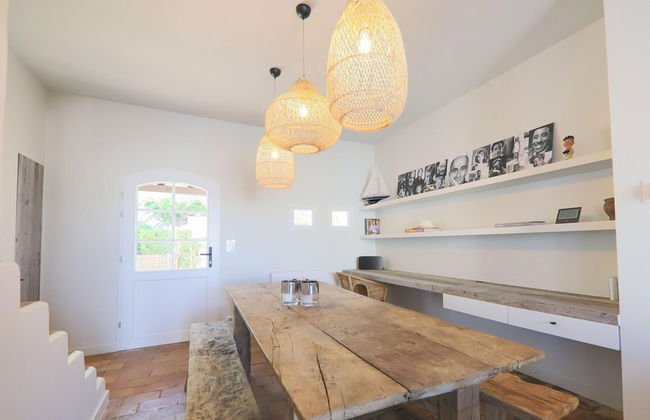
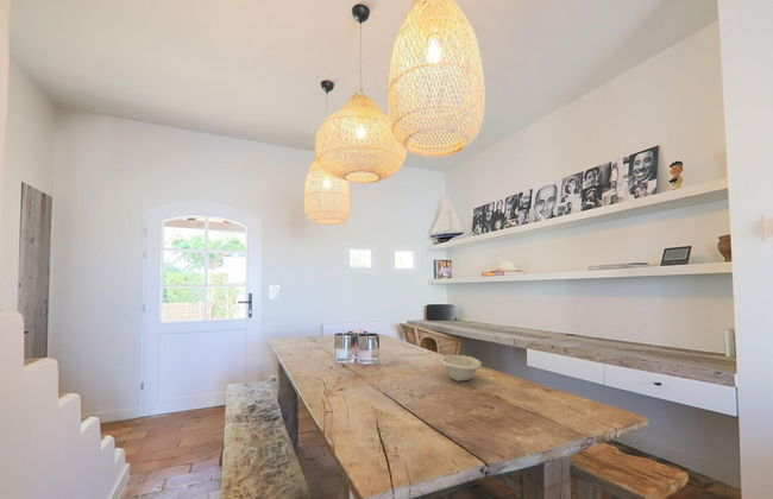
+ bowl [440,354,483,383]
